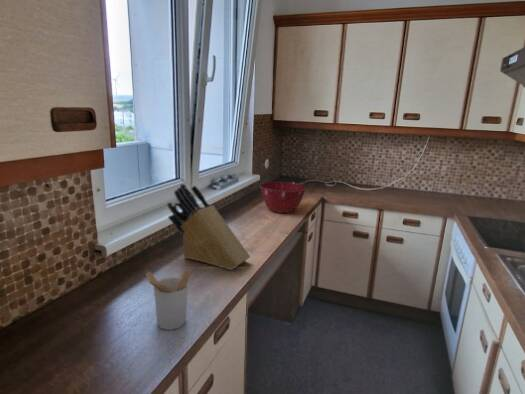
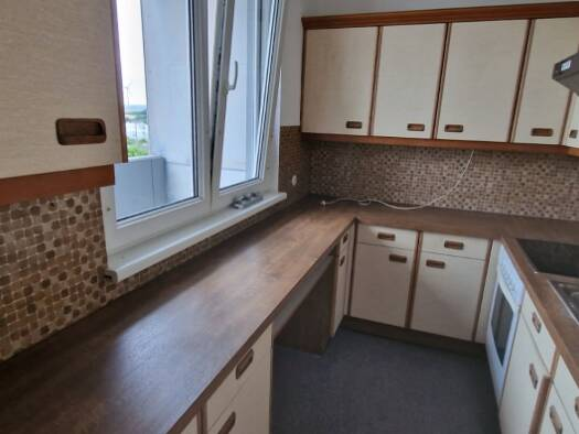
- utensil holder [144,268,193,331]
- knife block [166,183,251,271]
- mixing bowl [259,181,307,214]
